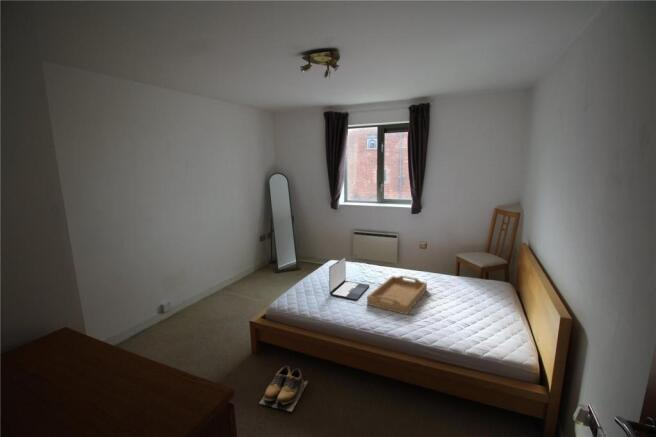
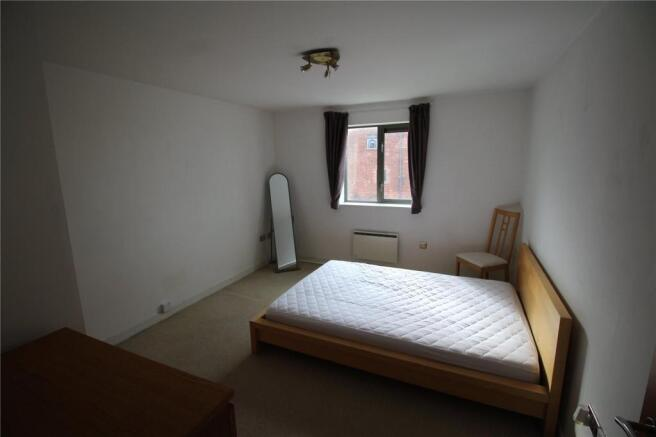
- laptop [328,256,371,301]
- shoes [259,365,309,413]
- serving tray [366,275,428,316]
